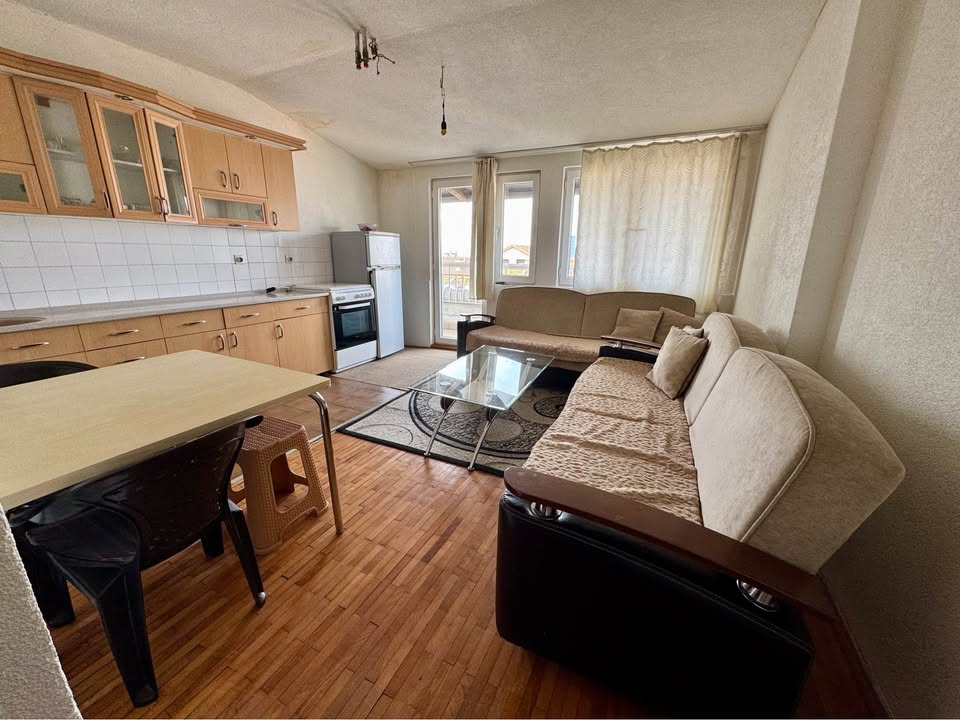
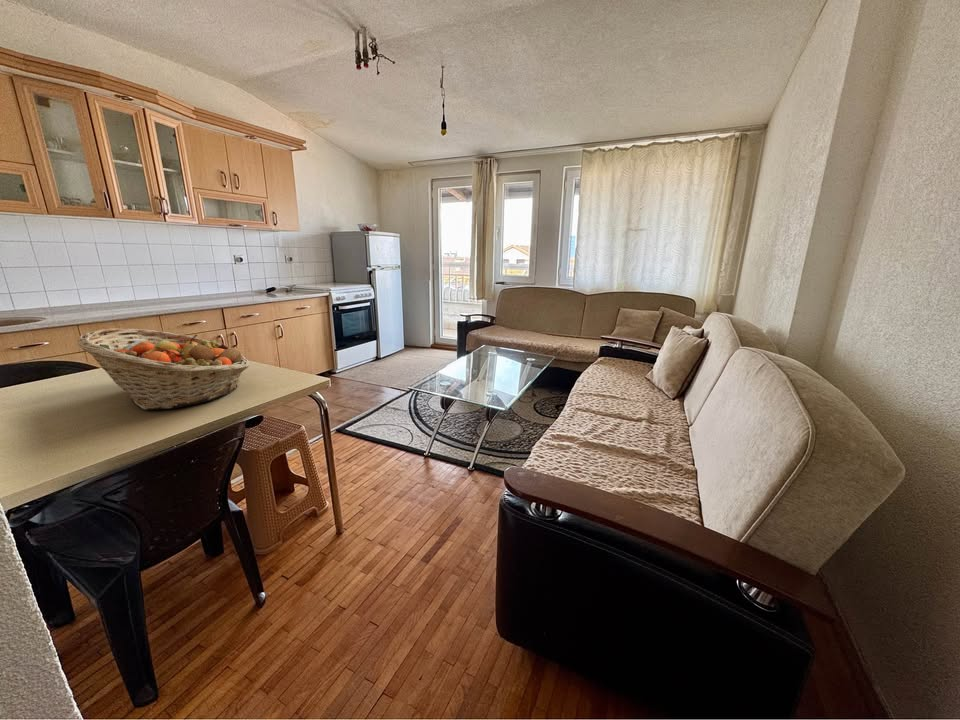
+ fruit basket [76,327,250,411]
